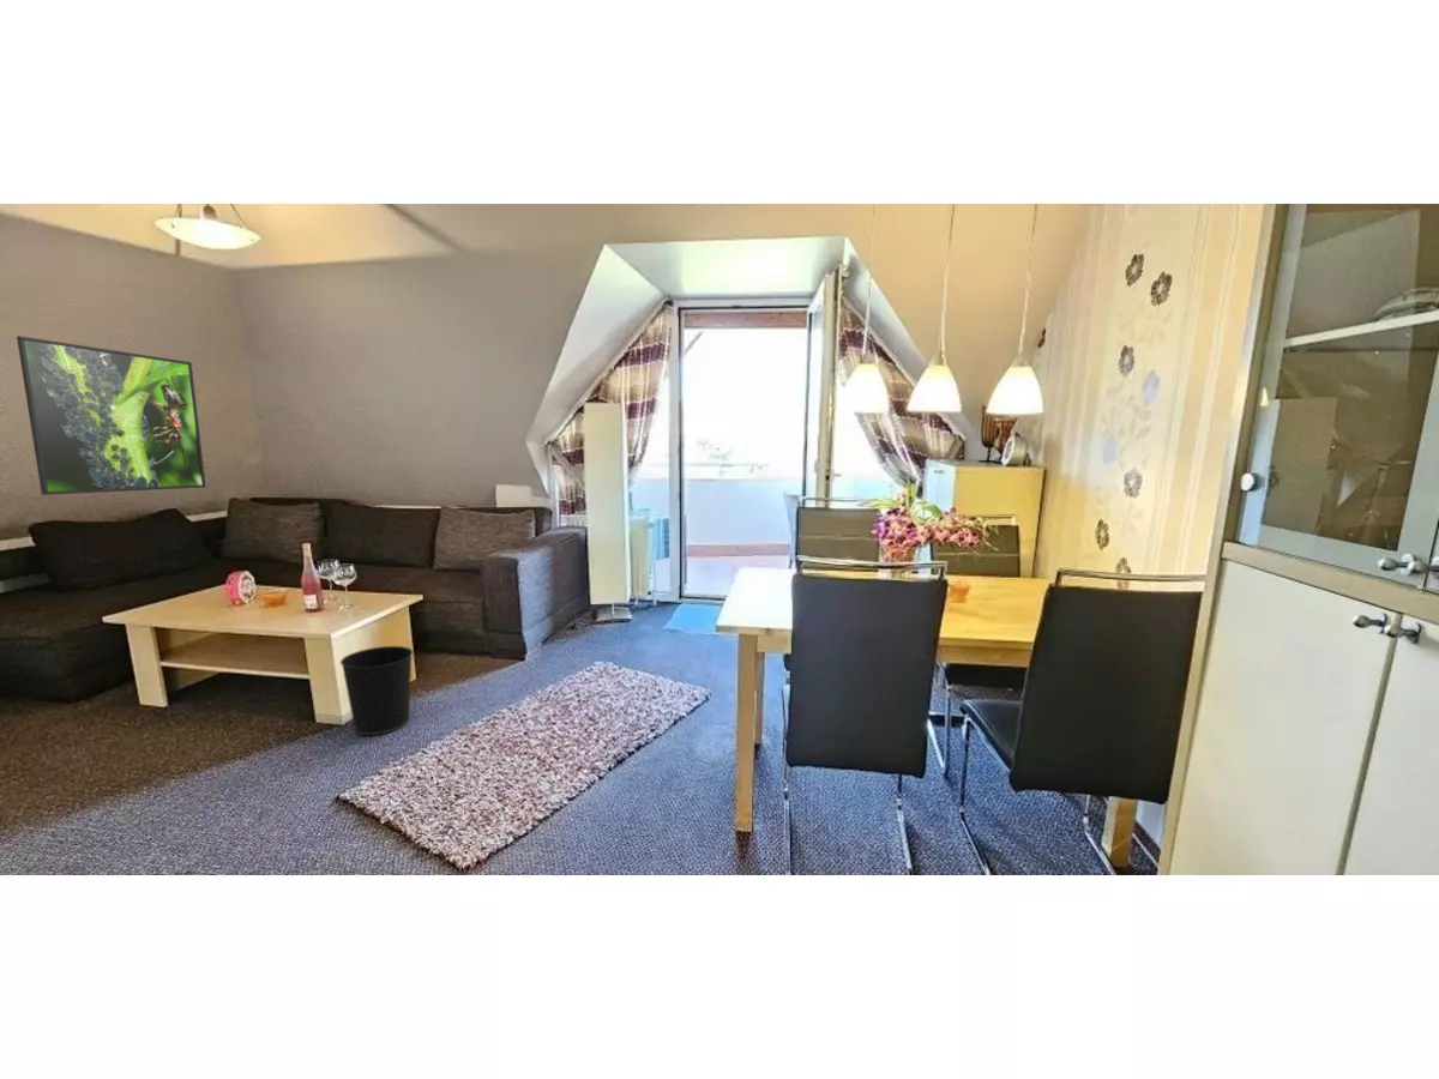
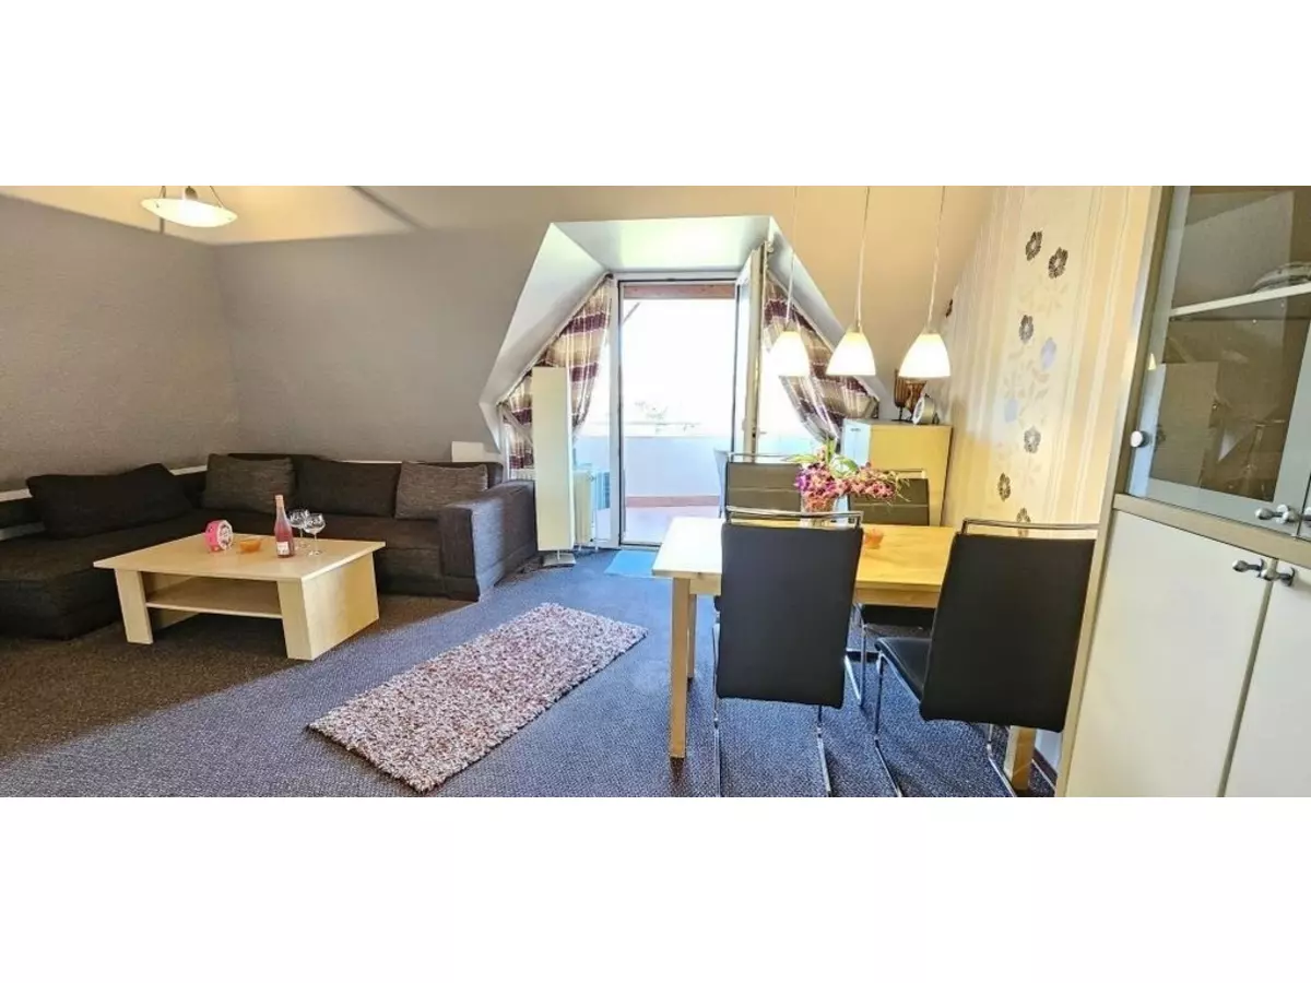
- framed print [16,334,206,496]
- wastebasket [339,645,414,736]
